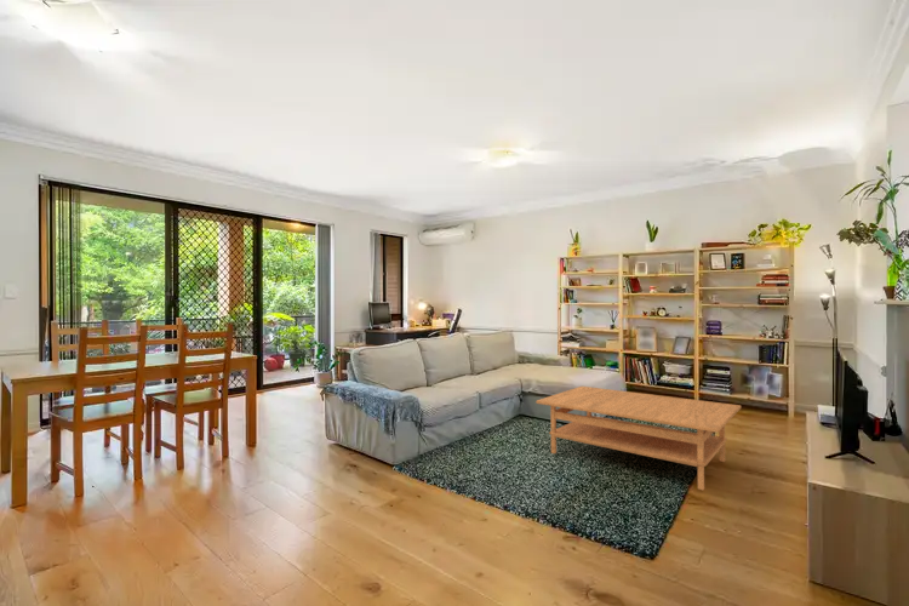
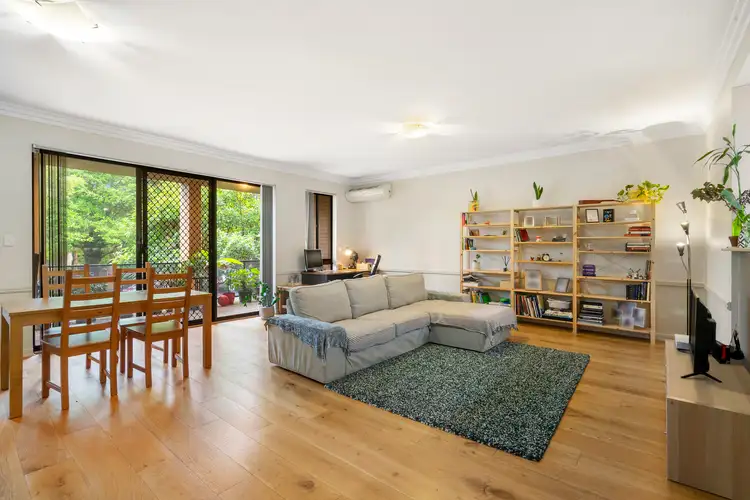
- coffee table [534,385,742,491]
